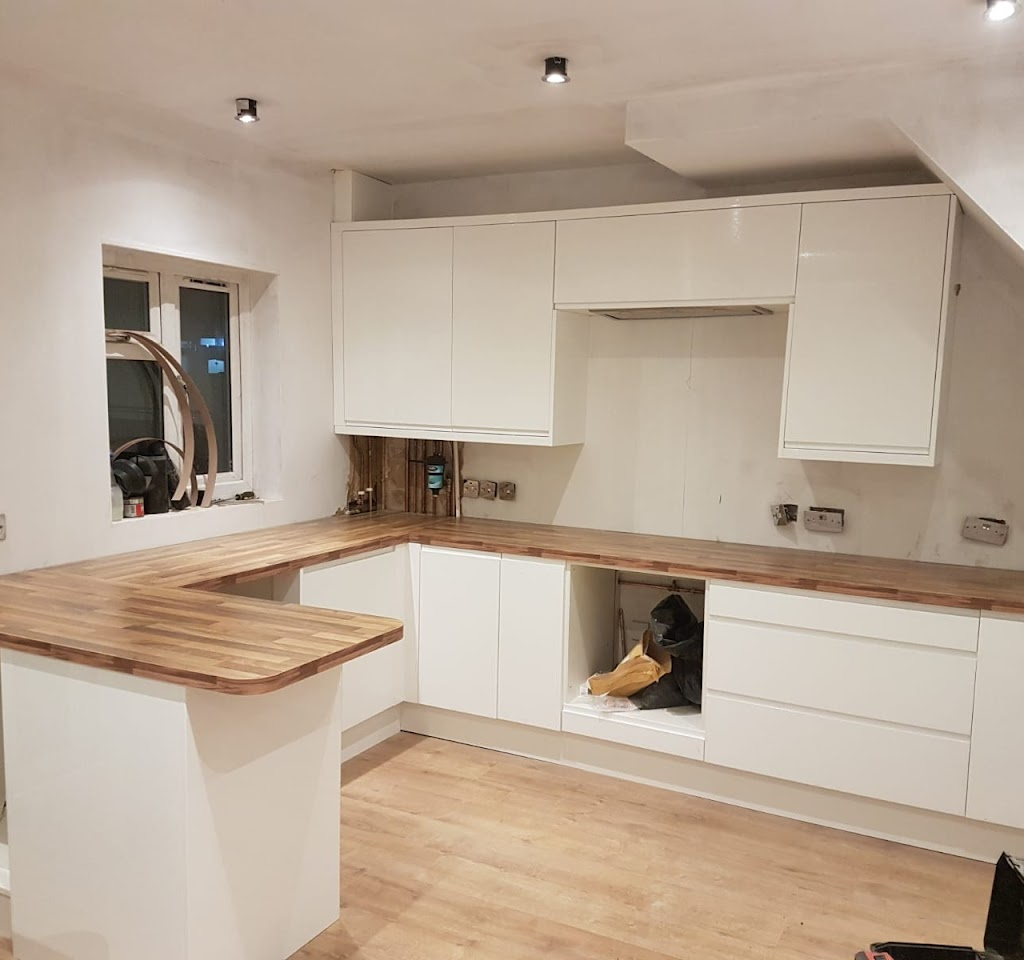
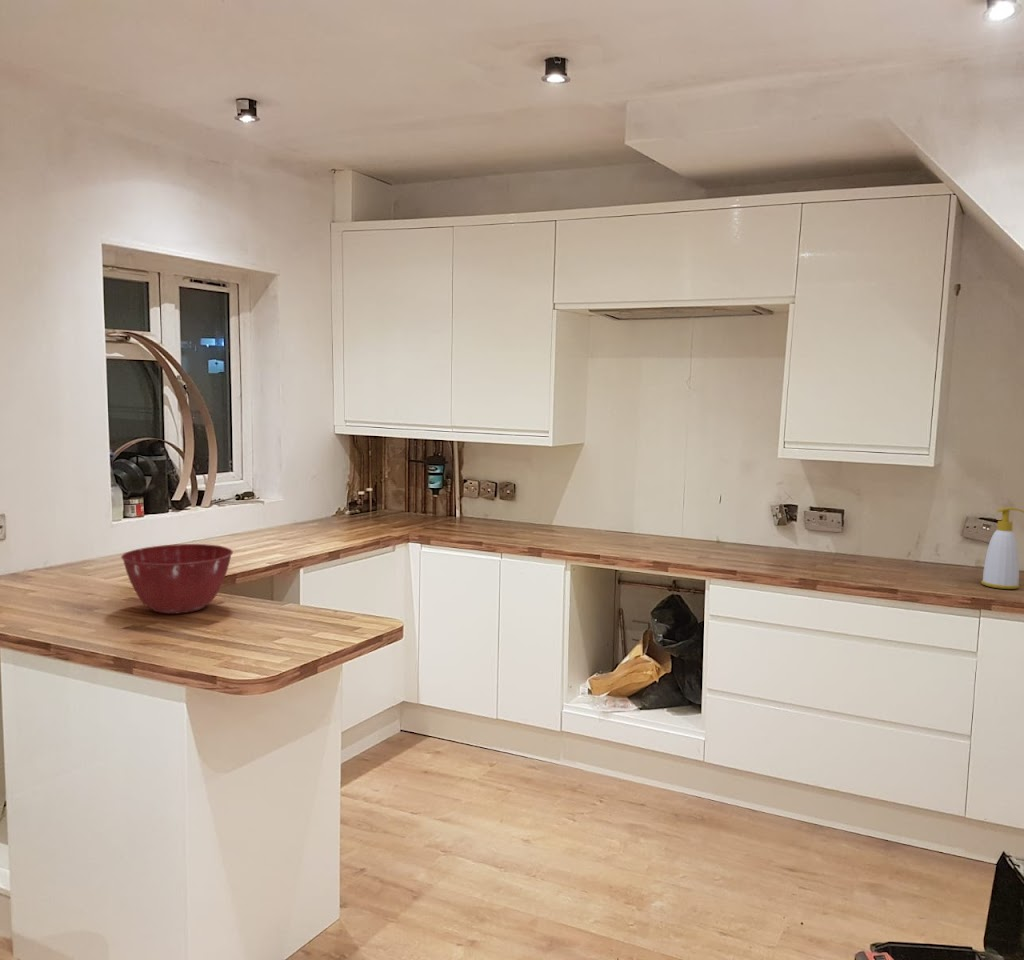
+ mixing bowl [120,543,234,615]
+ soap bottle [980,507,1024,590]
